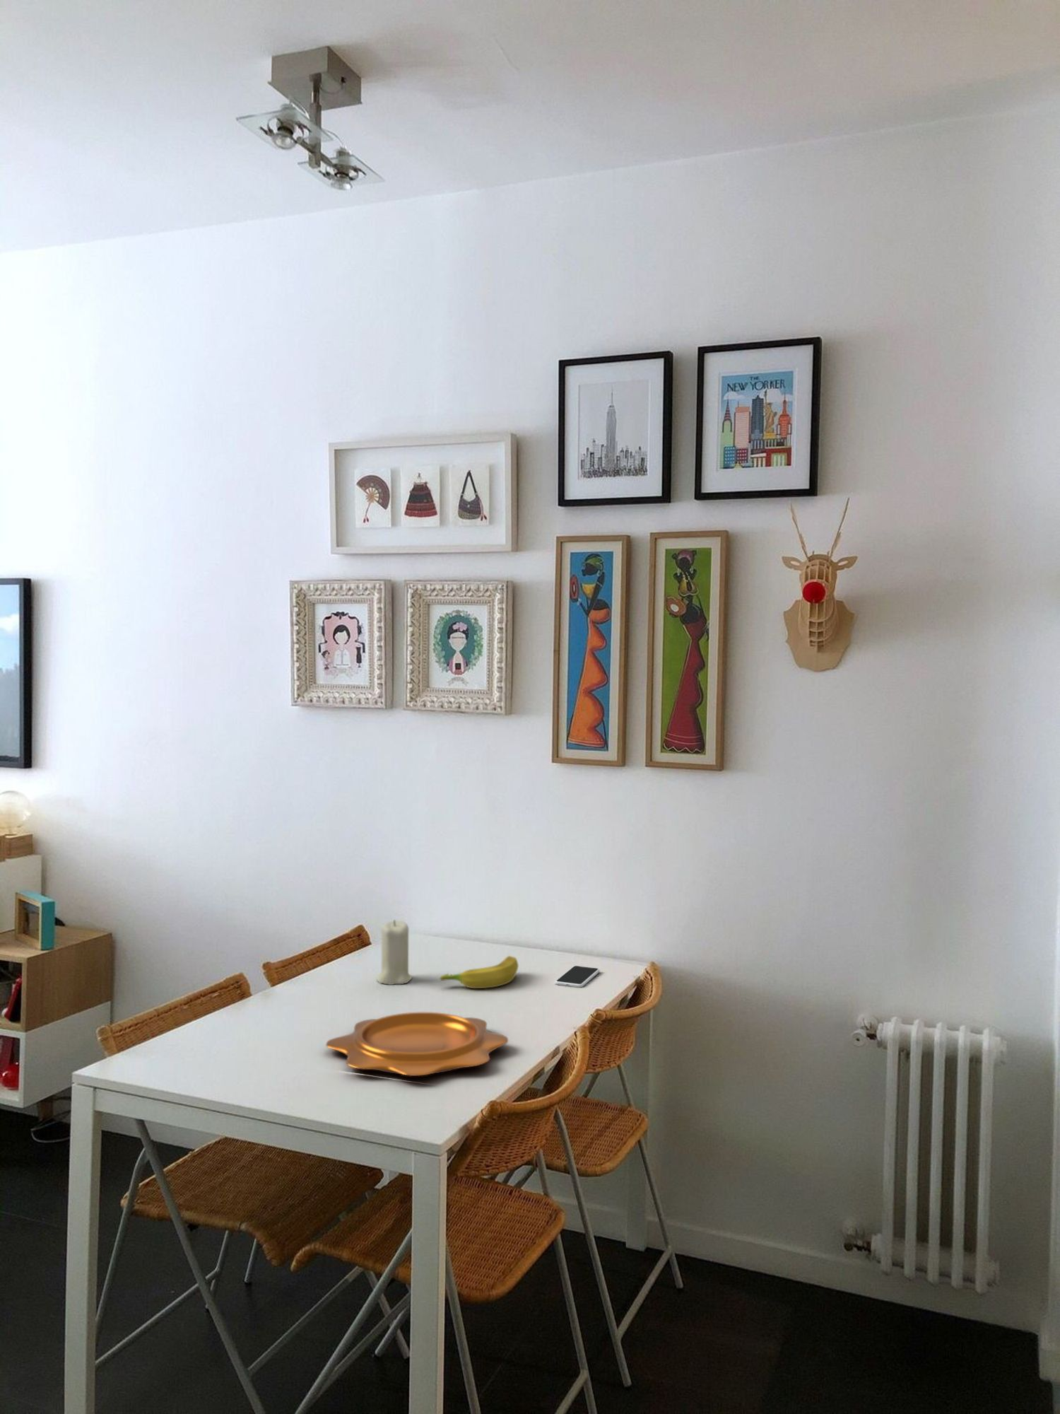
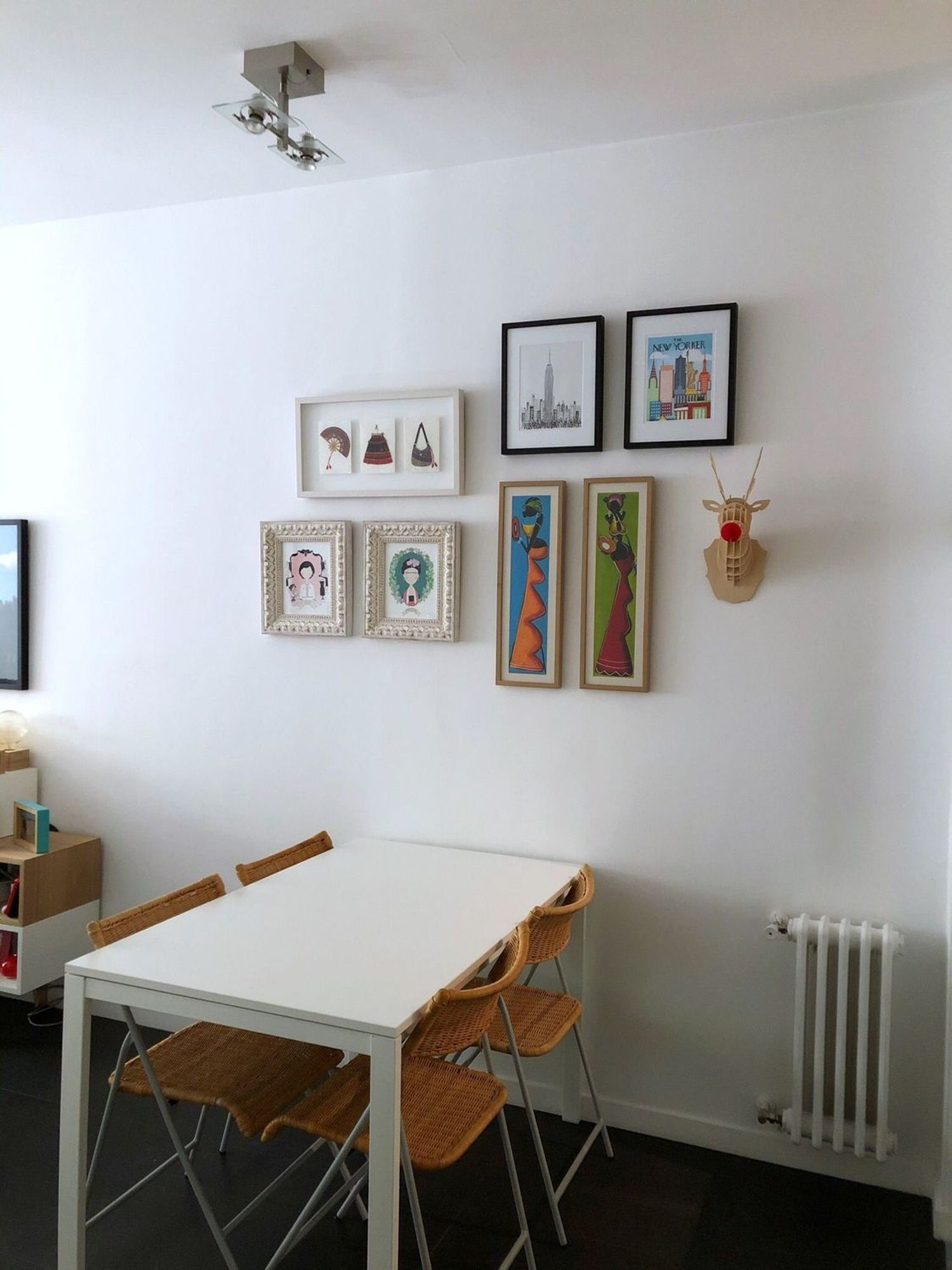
- banana [439,955,519,989]
- decorative bowl [325,1012,509,1077]
- smartphone [554,965,600,989]
- candle [376,919,413,985]
